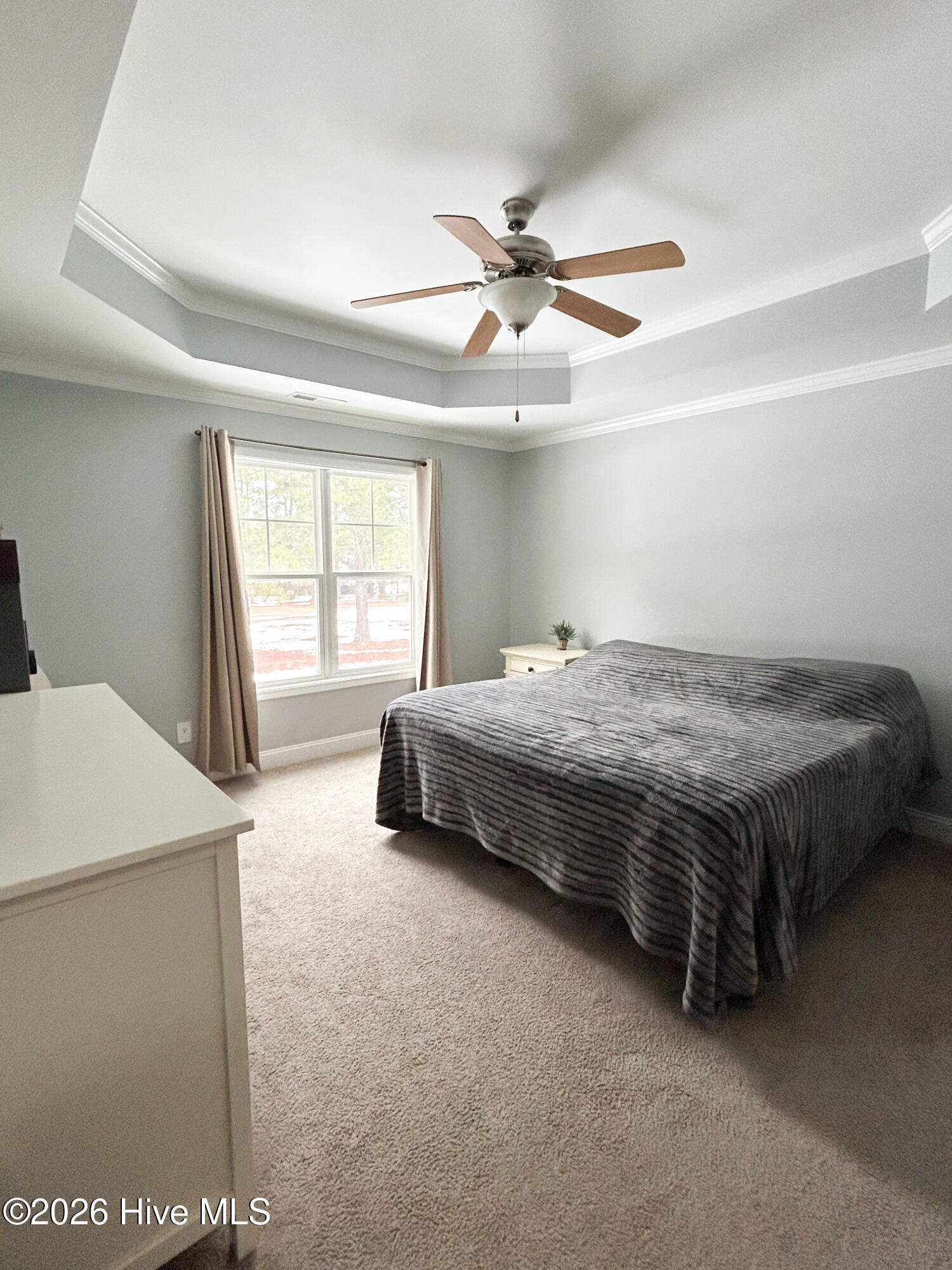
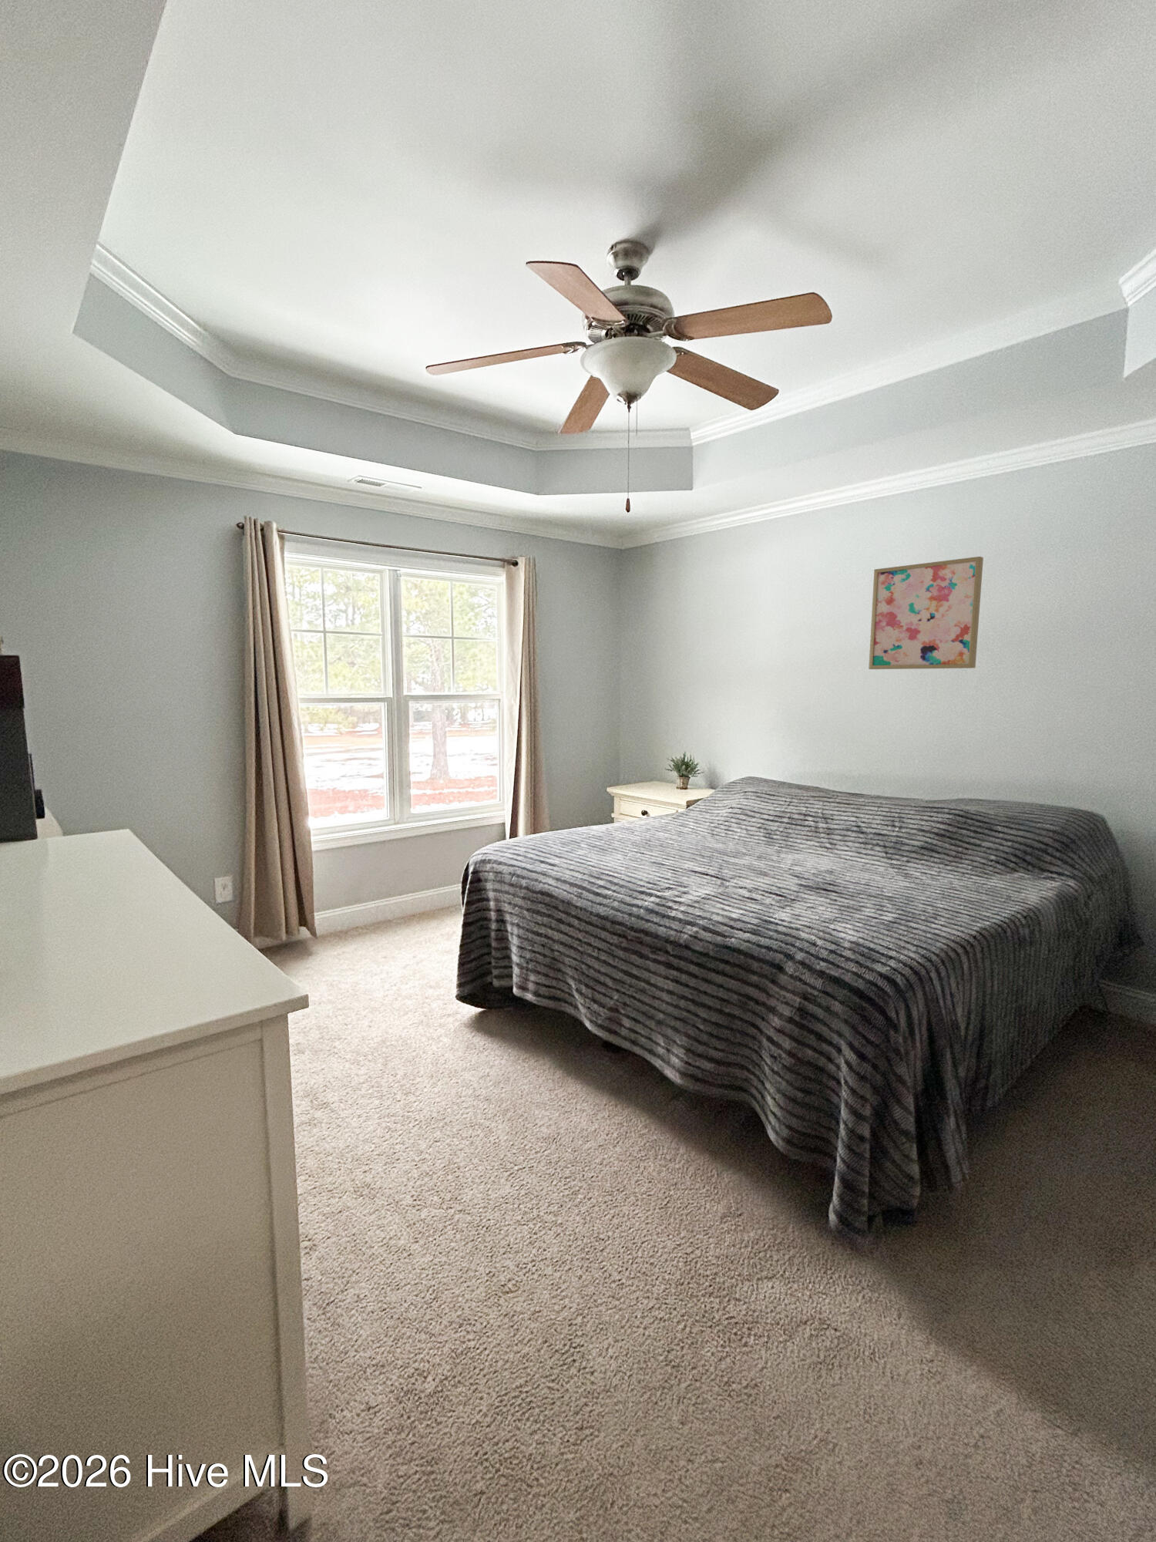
+ wall art [868,556,984,670]
